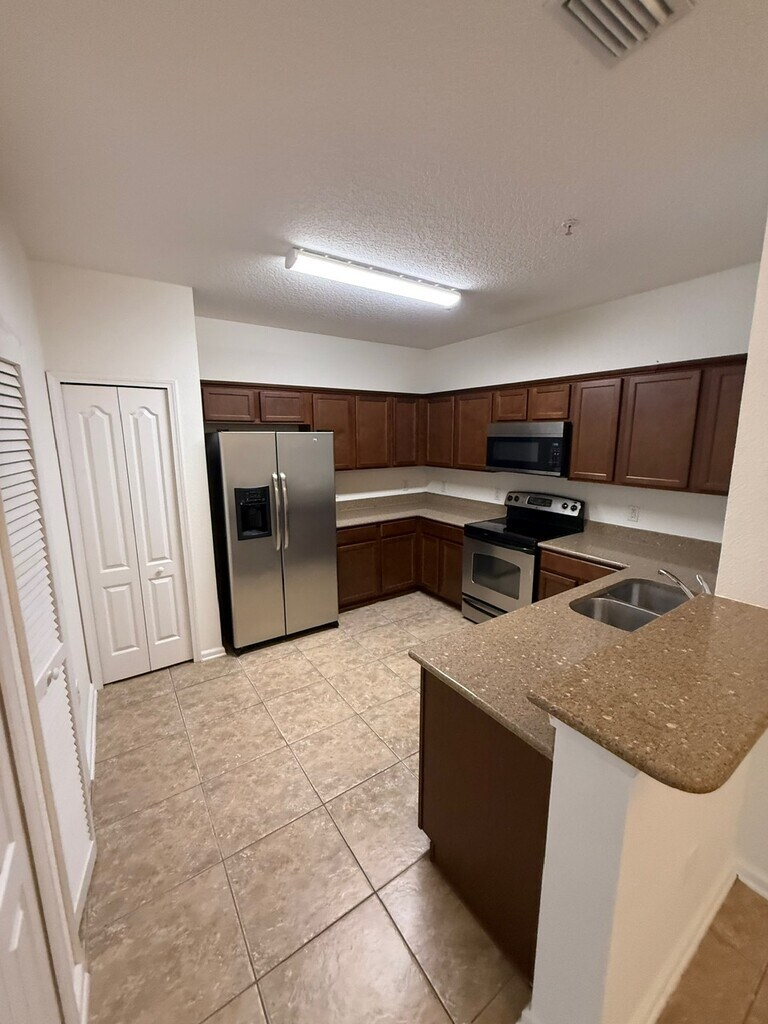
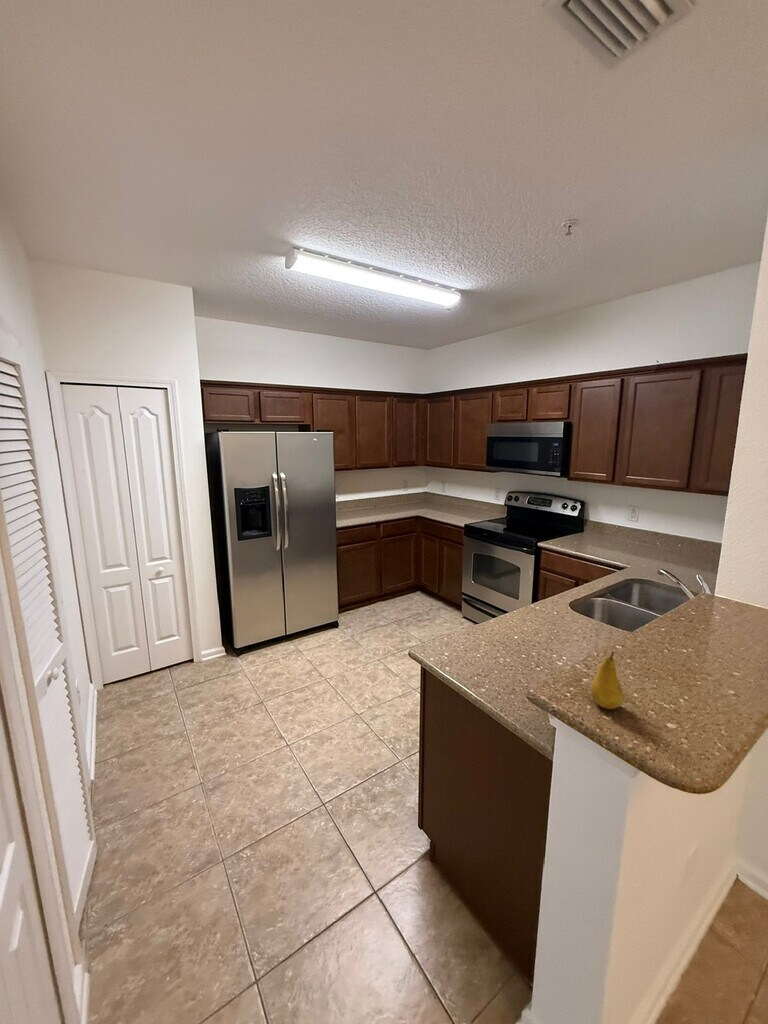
+ fruit [590,651,624,710]
